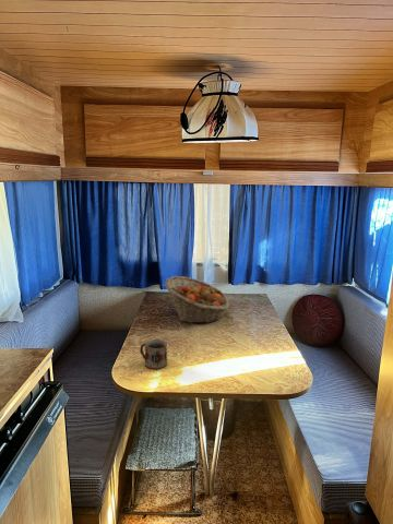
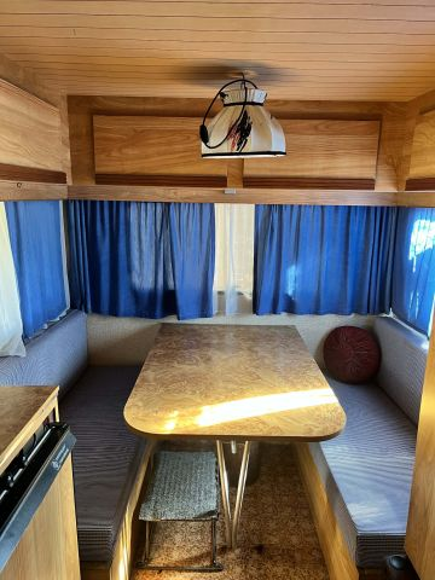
- fruit basket [164,275,230,324]
- mug [140,338,168,370]
